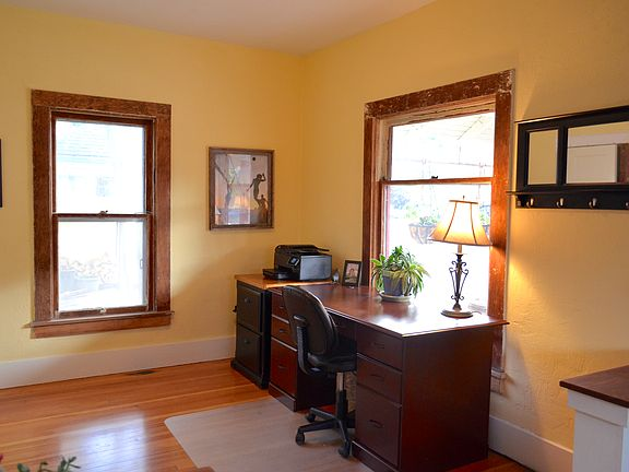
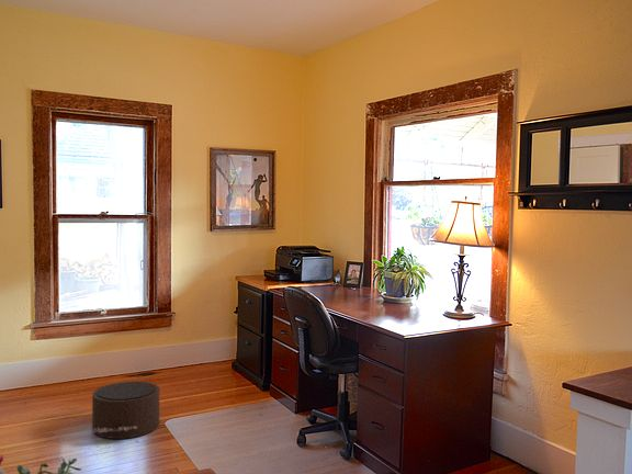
+ pouf [91,381,160,440]
